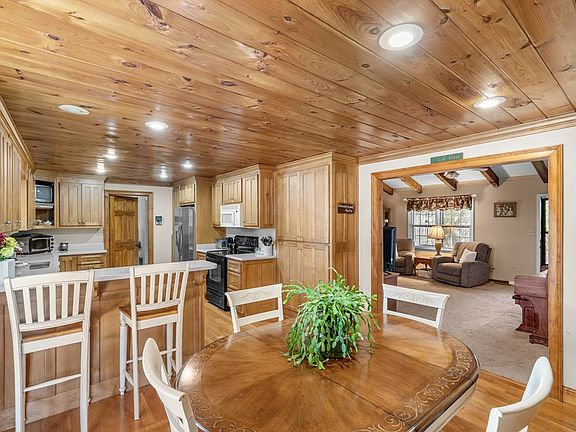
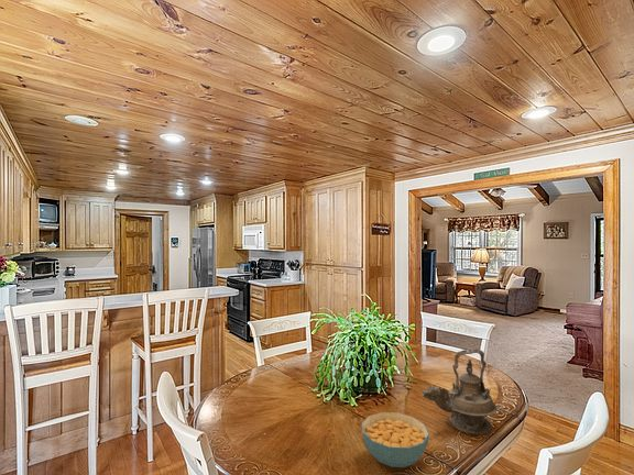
+ teapot [420,349,499,435]
+ cereal bowl [361,411,430,468]
